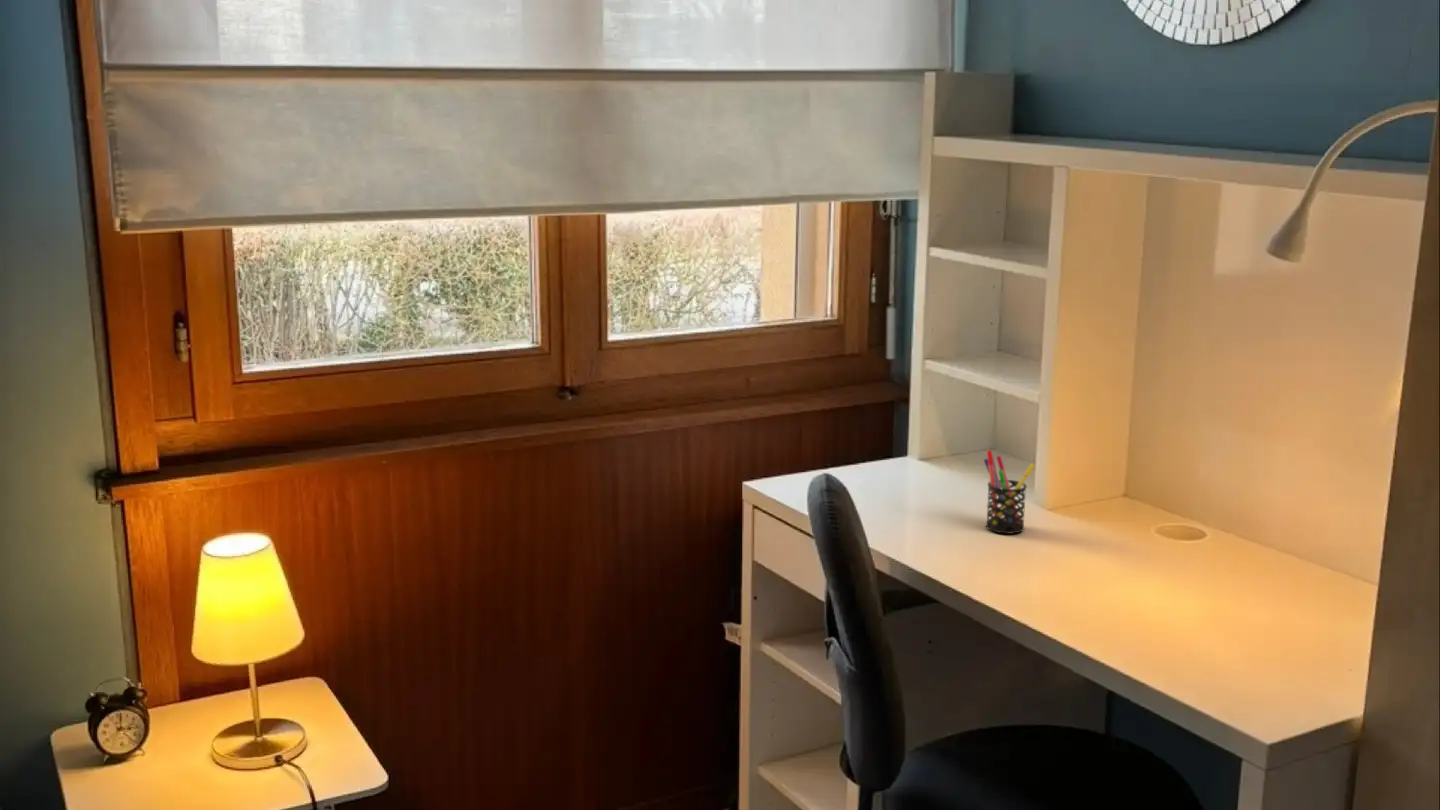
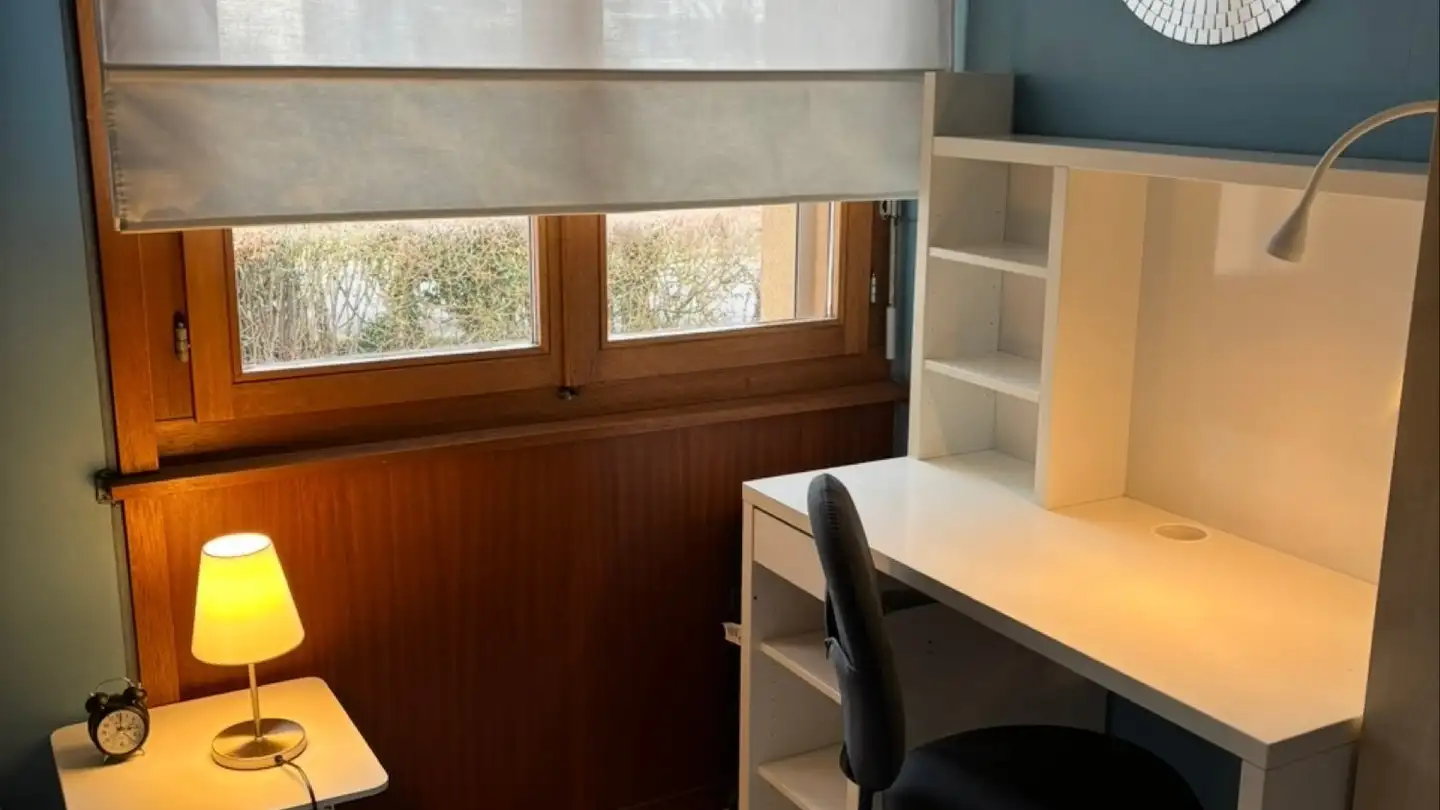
- pen holder [983,449,1036,535]
